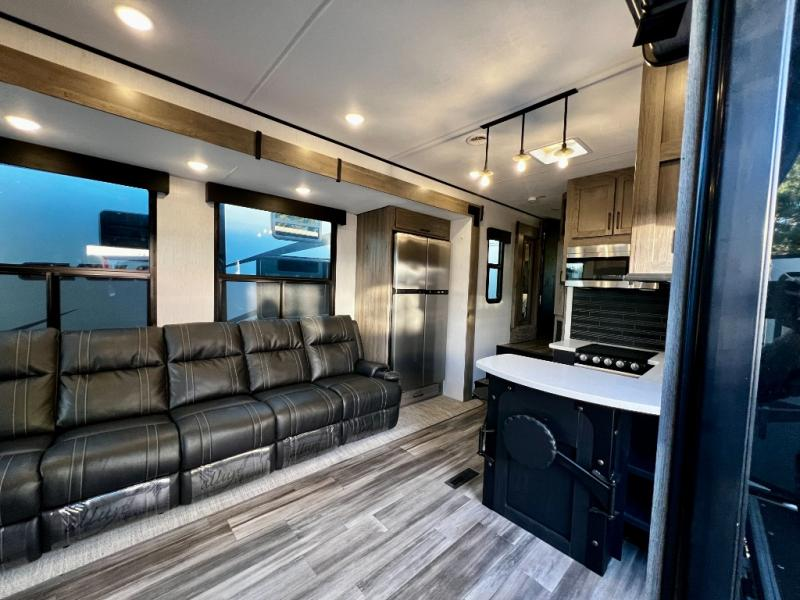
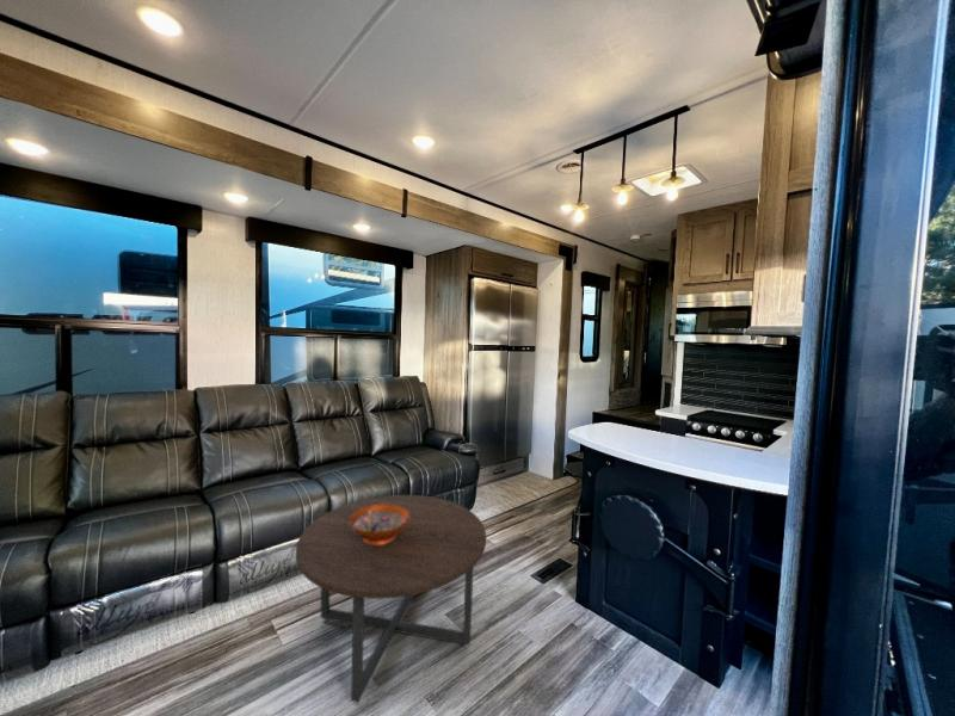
+ coffee table [295,494,487,706]
+ decorative bowl [350,505,409,544]
